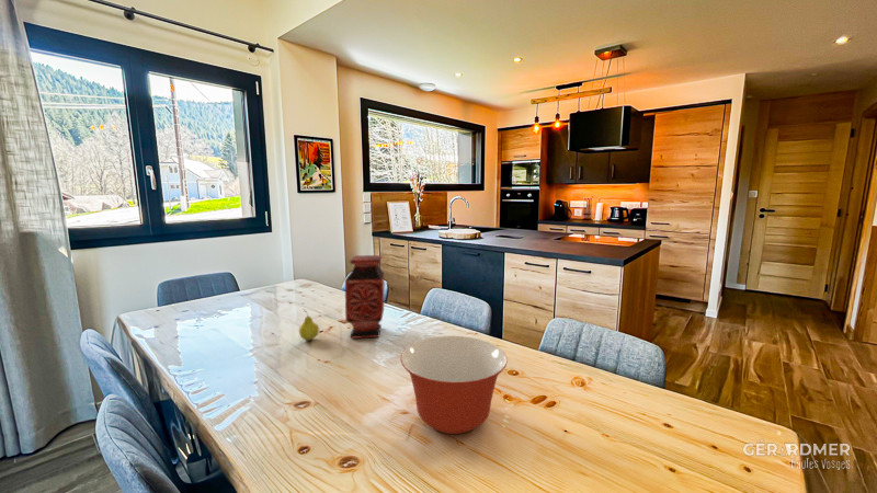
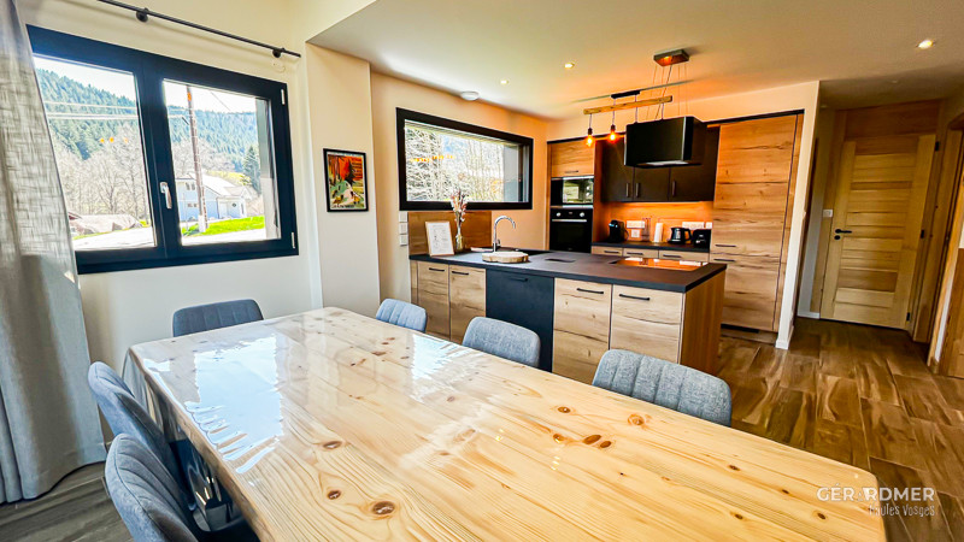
- fruit [298,308,320,342]
- mixing bowl [400,335,509,435]
- vase [344,254,385,340]
